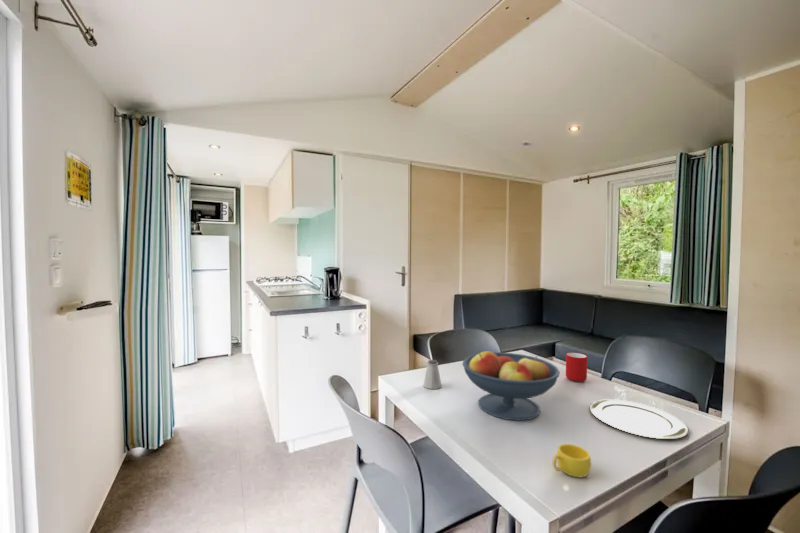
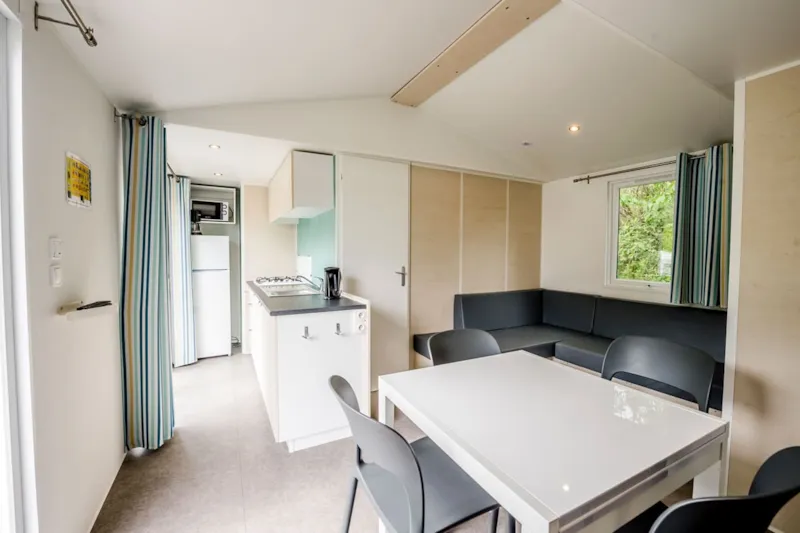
- saltshaker [423,359,443,390]
- cup [565,352,588,383]
- fruit bowl [461,350,561,421]
- plate [589,398,689,440]
- cup [552,443,592,478]
